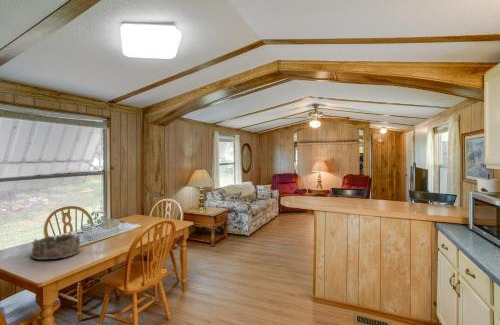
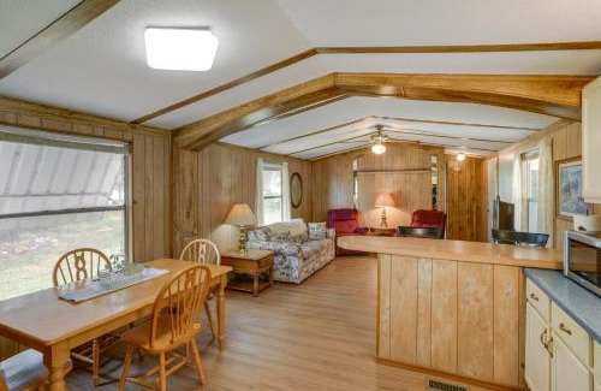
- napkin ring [30,233,81,261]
